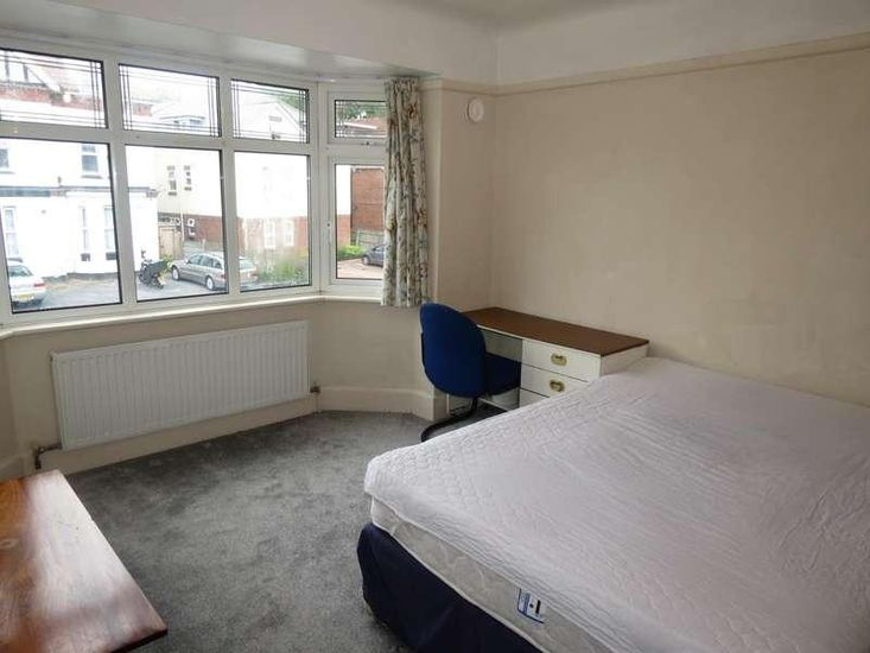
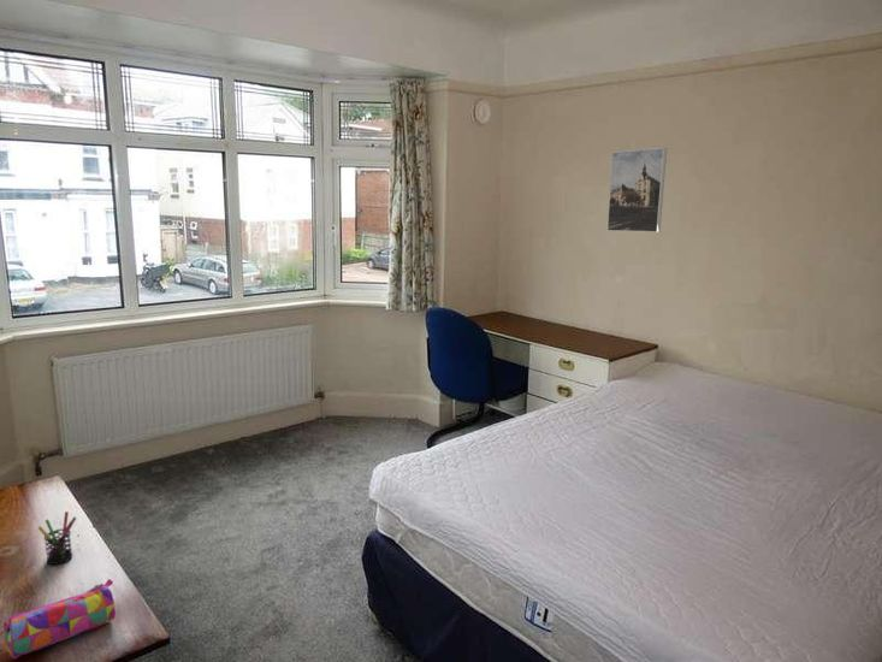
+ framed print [605,147,668,234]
+ pencil case [2,578,117,660]
+ pen holder [37,510,77,566]
